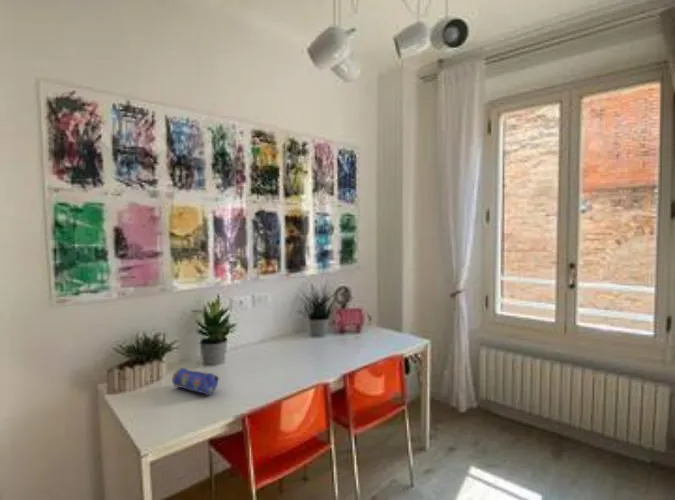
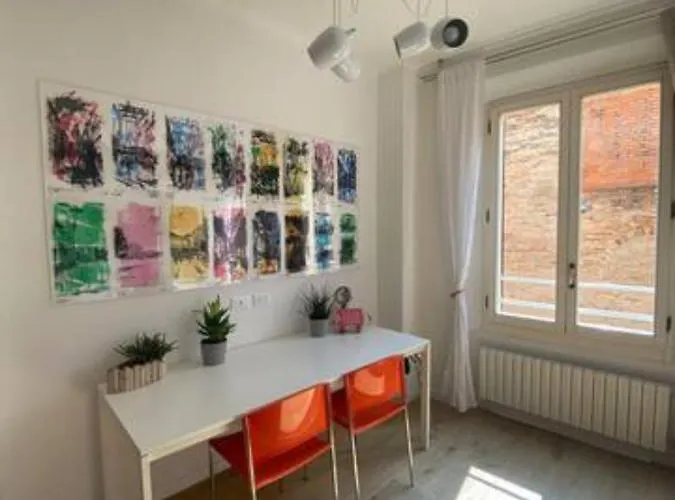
- pencil case [171,367,220,396]
